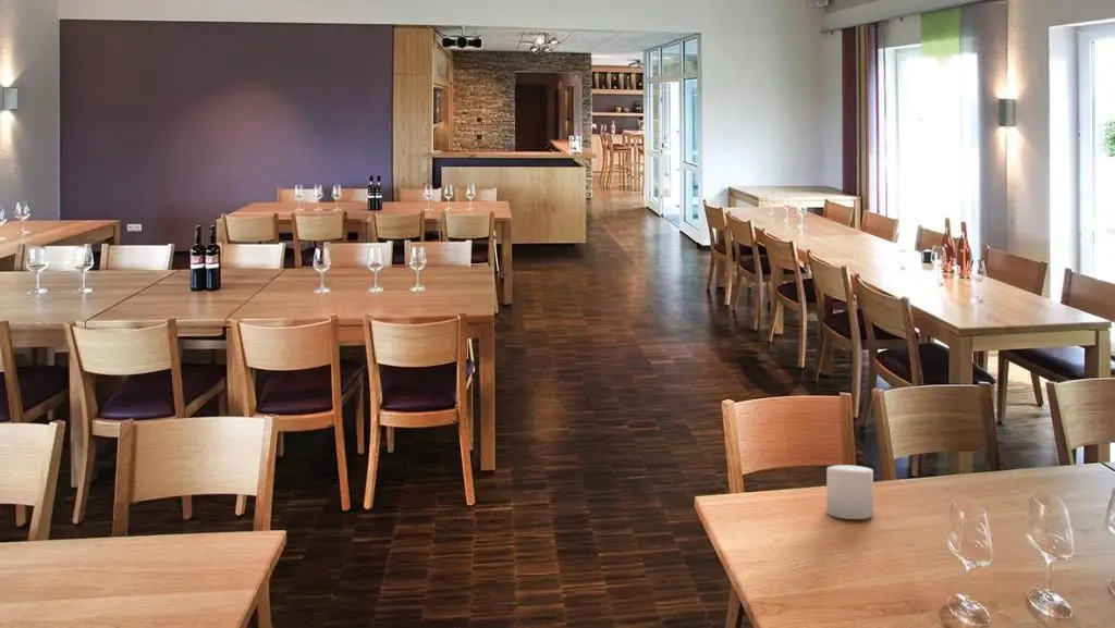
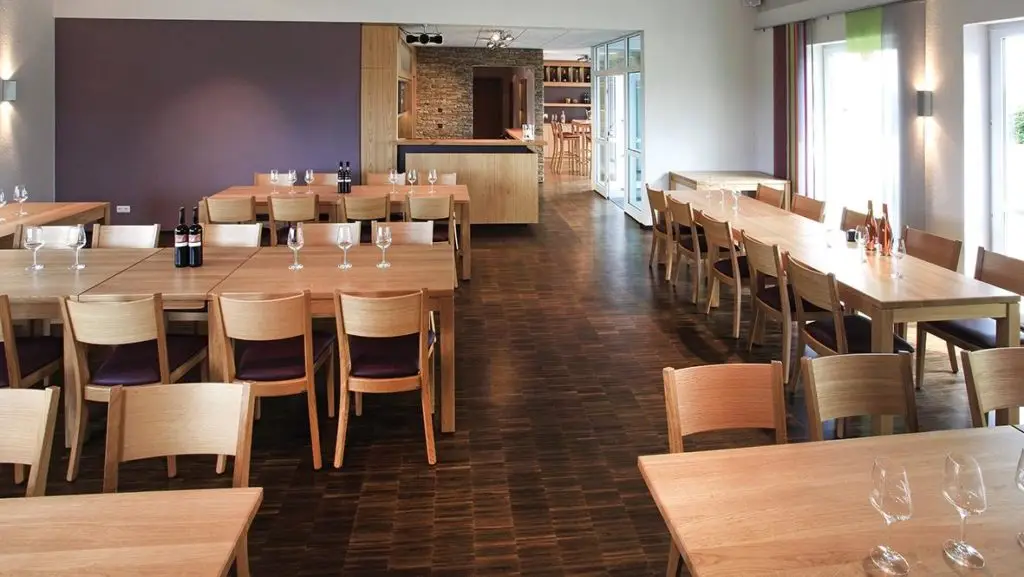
- candle [825,464,874,520]
